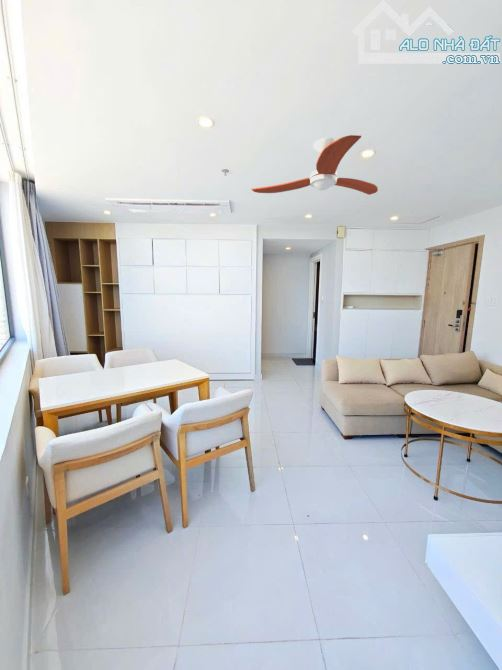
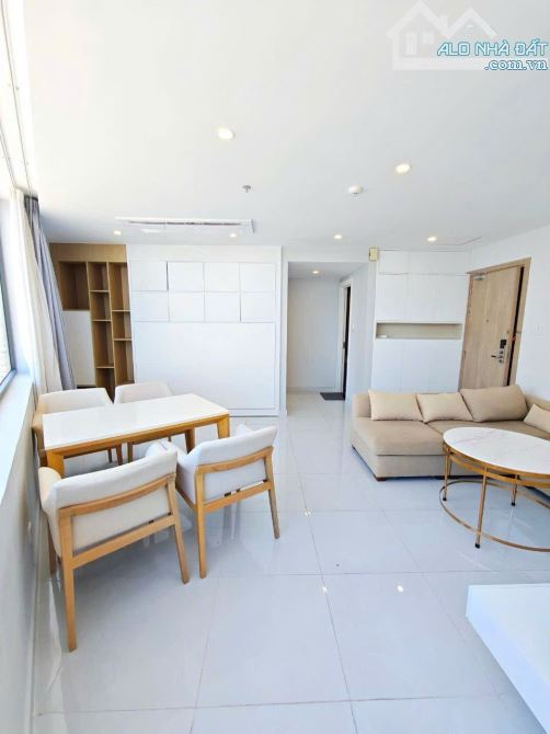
- ceiling fan [250,134,379,196]
